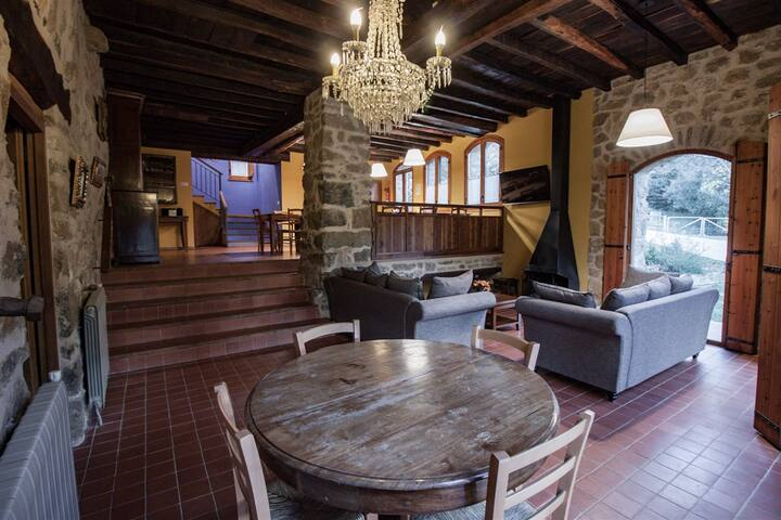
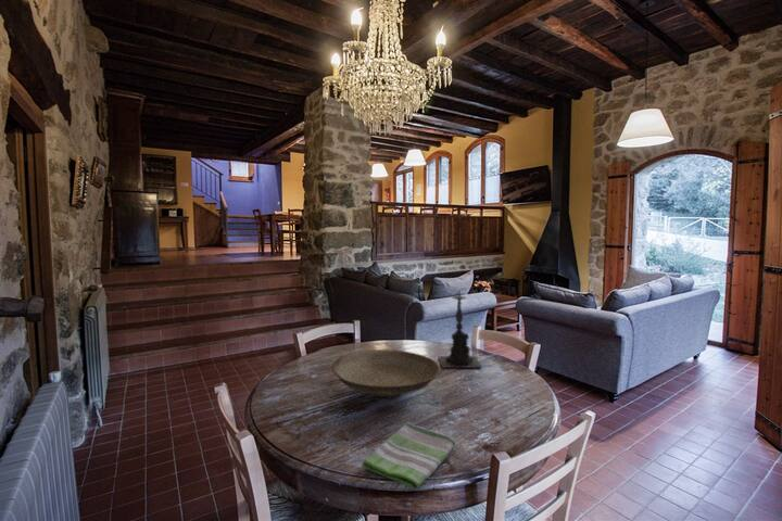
+ candle holder [437,291,482,369]
+ dish towel [361,421,456,491]
+ decorative bowl [331,348,441,399]
